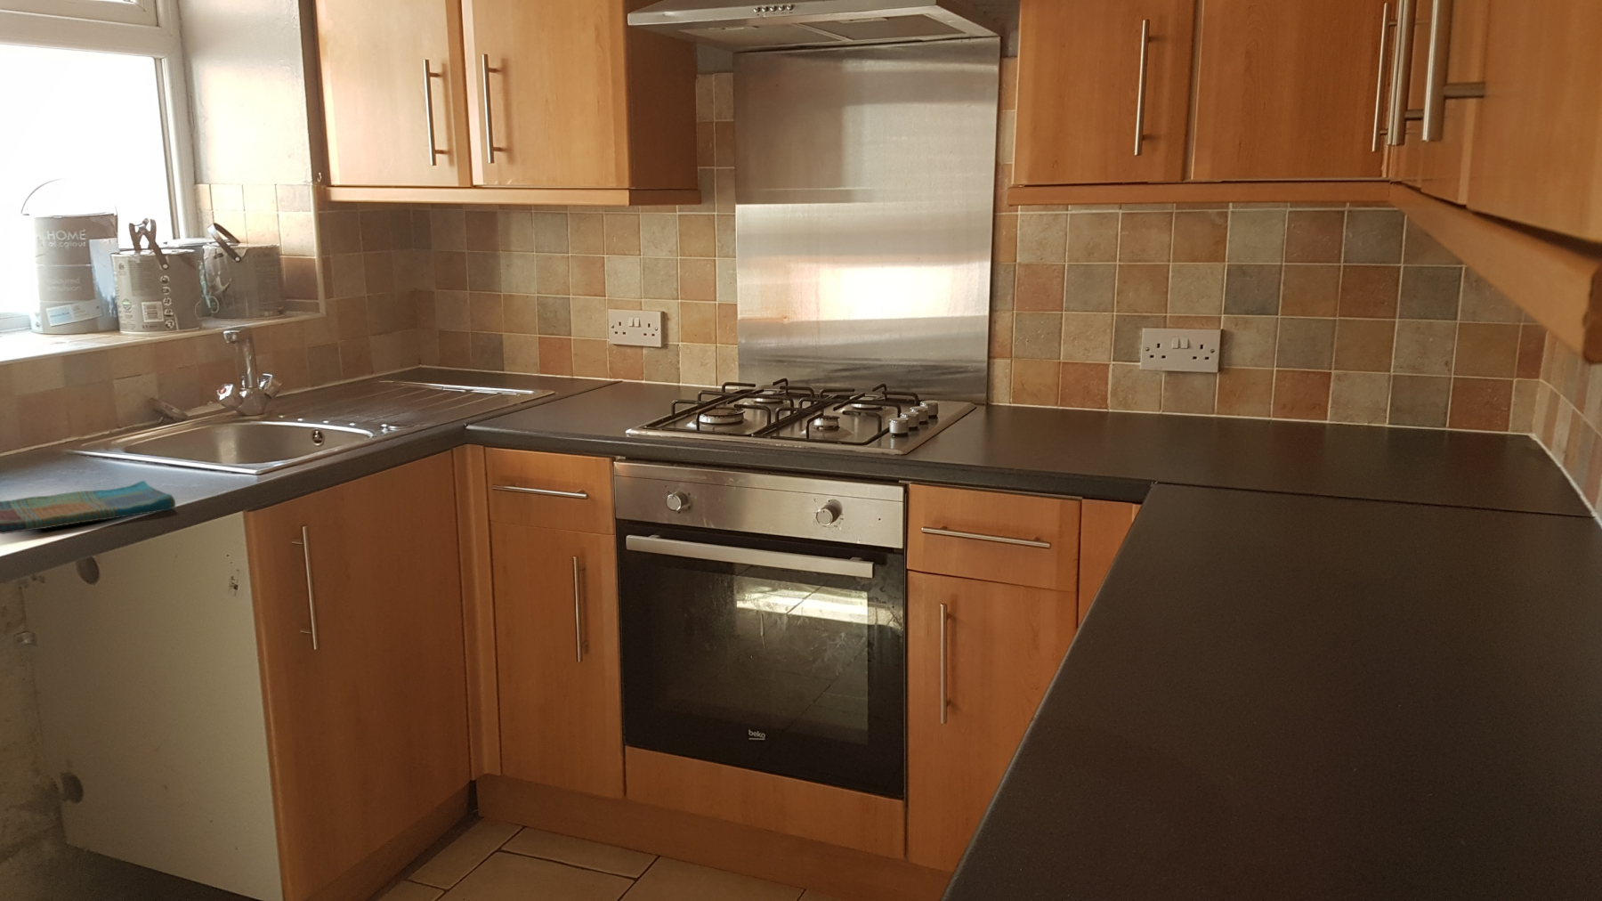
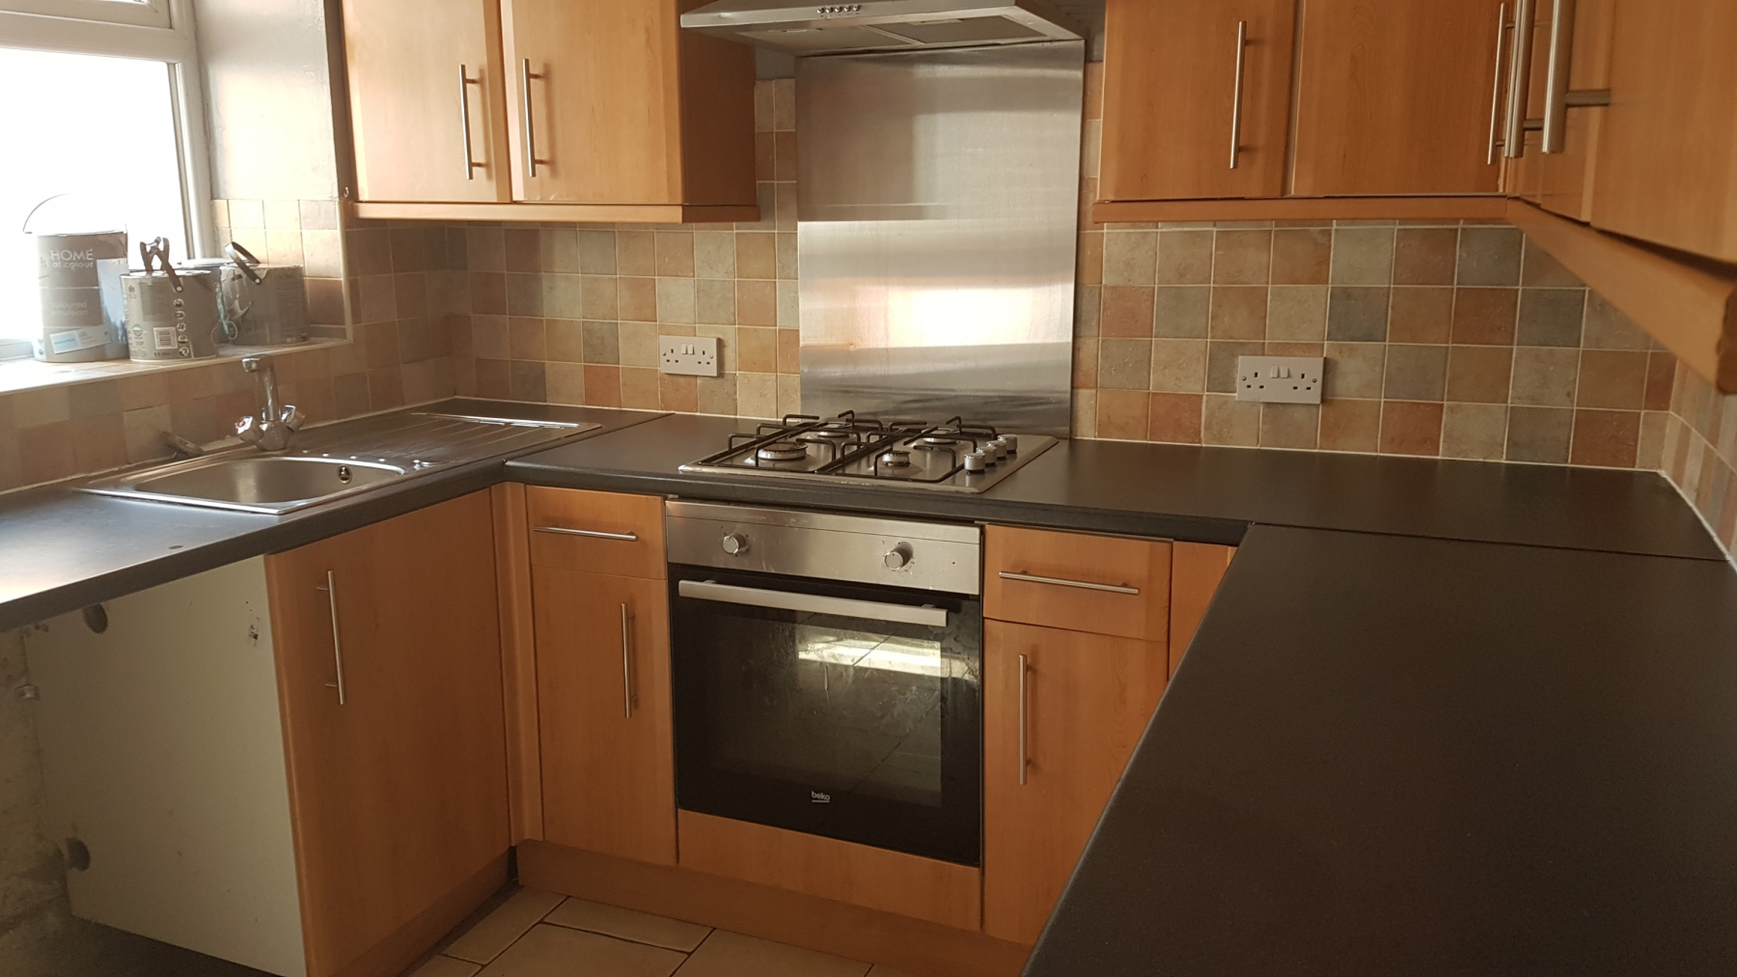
- dish towel [0,480,176,535]
